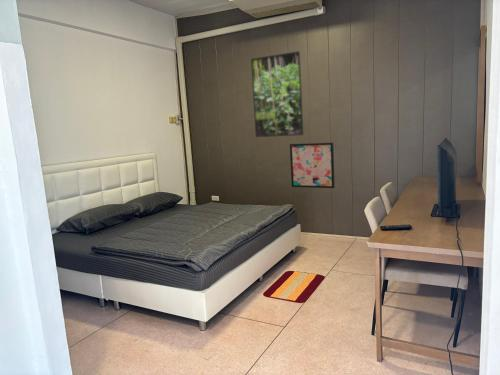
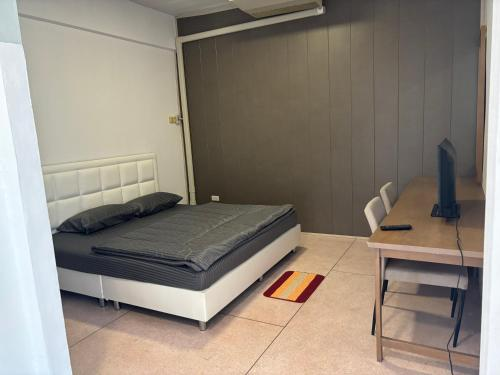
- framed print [250,50,304,138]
- wall art [289,142,336,189]
